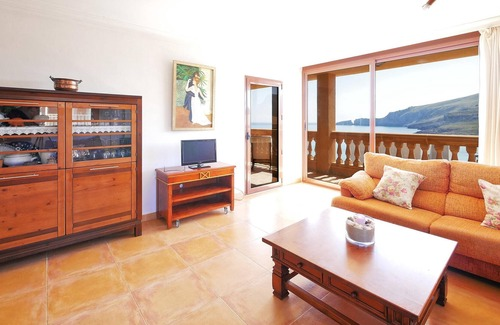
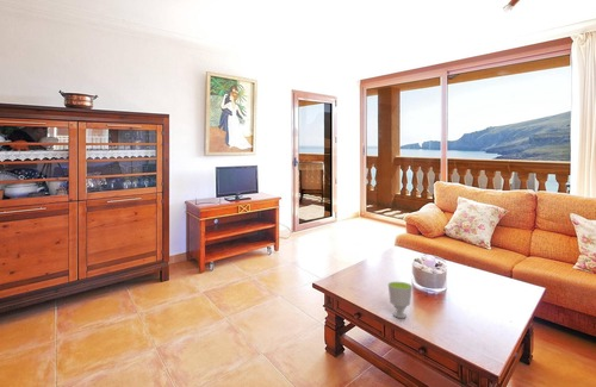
+ cup [387,281,414,319]
